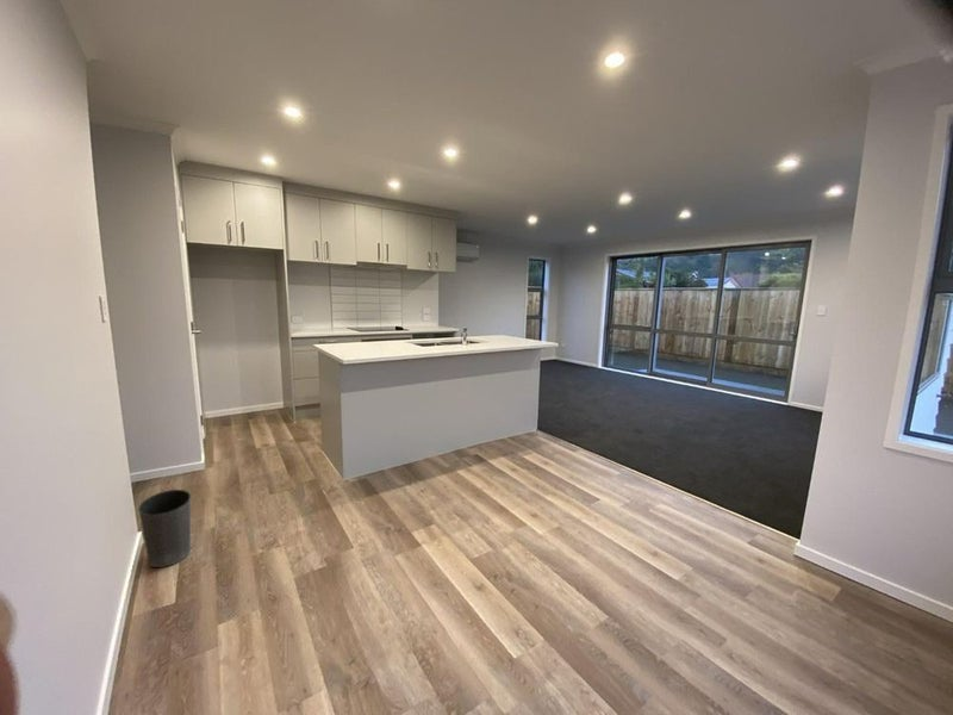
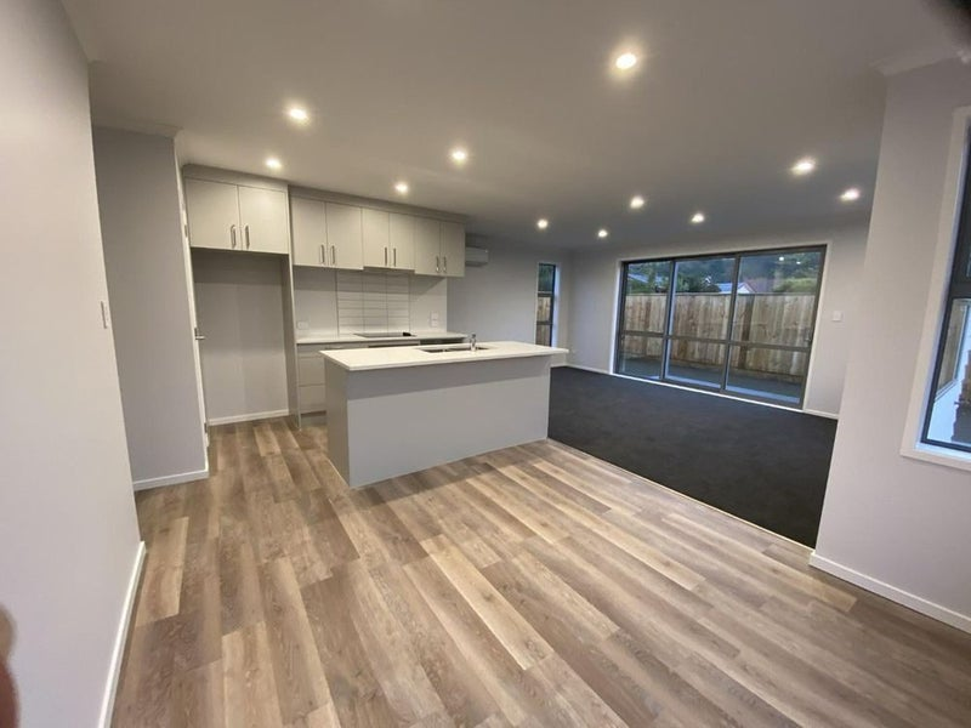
- waste basket [137,489,192,568]
